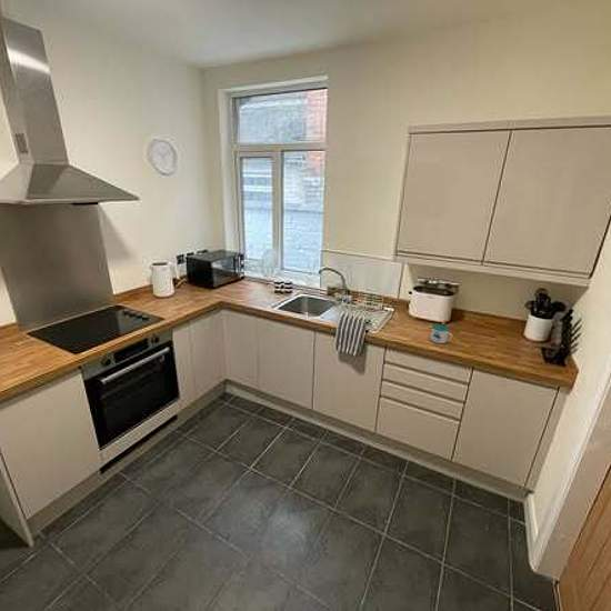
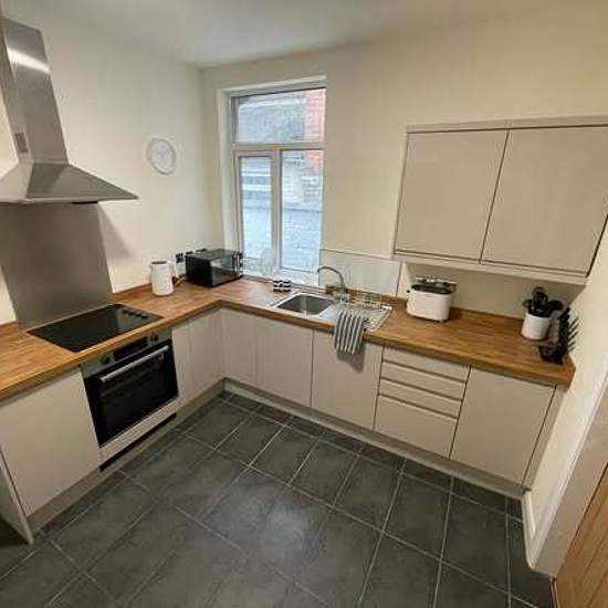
- mug [430,323,453,344]
